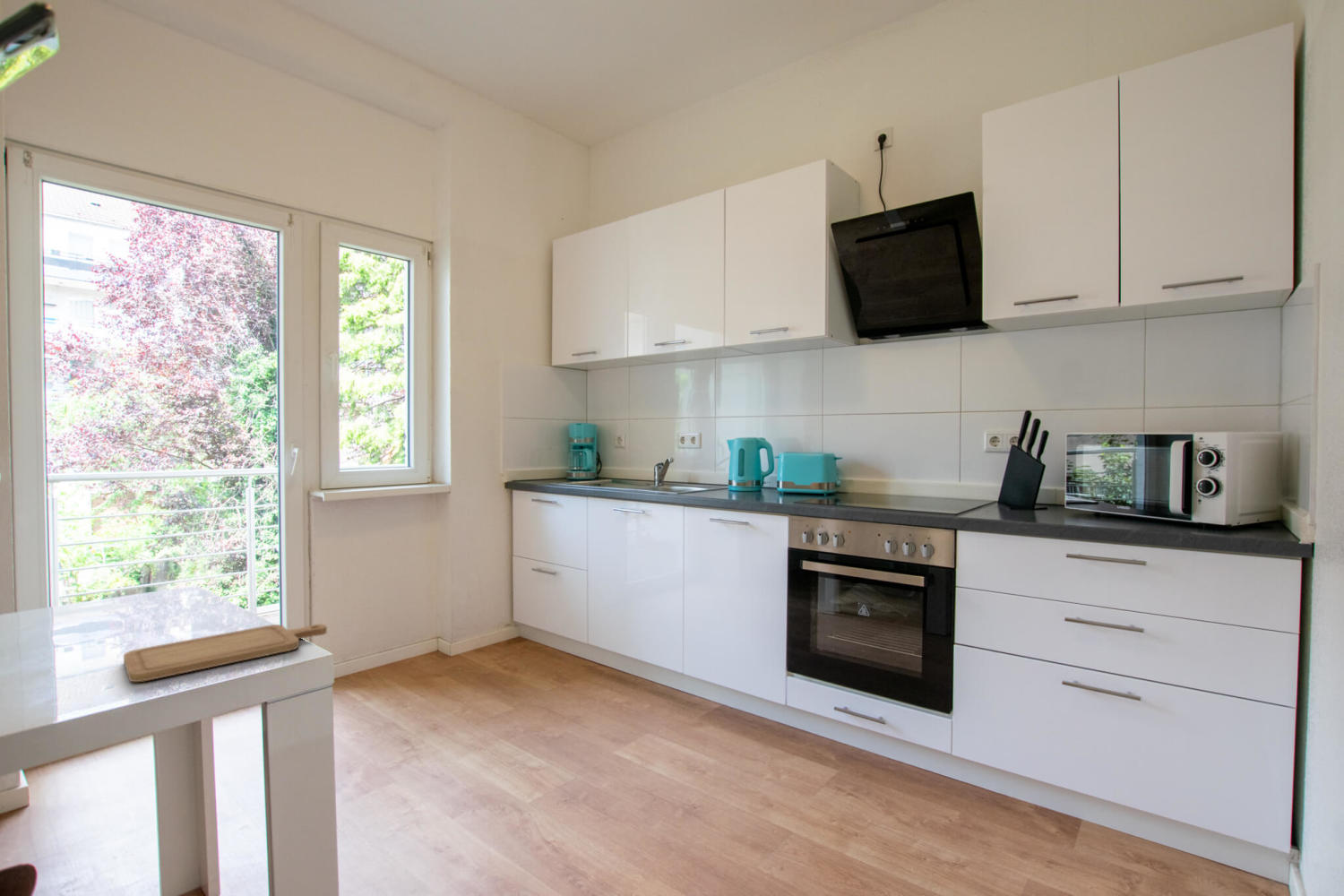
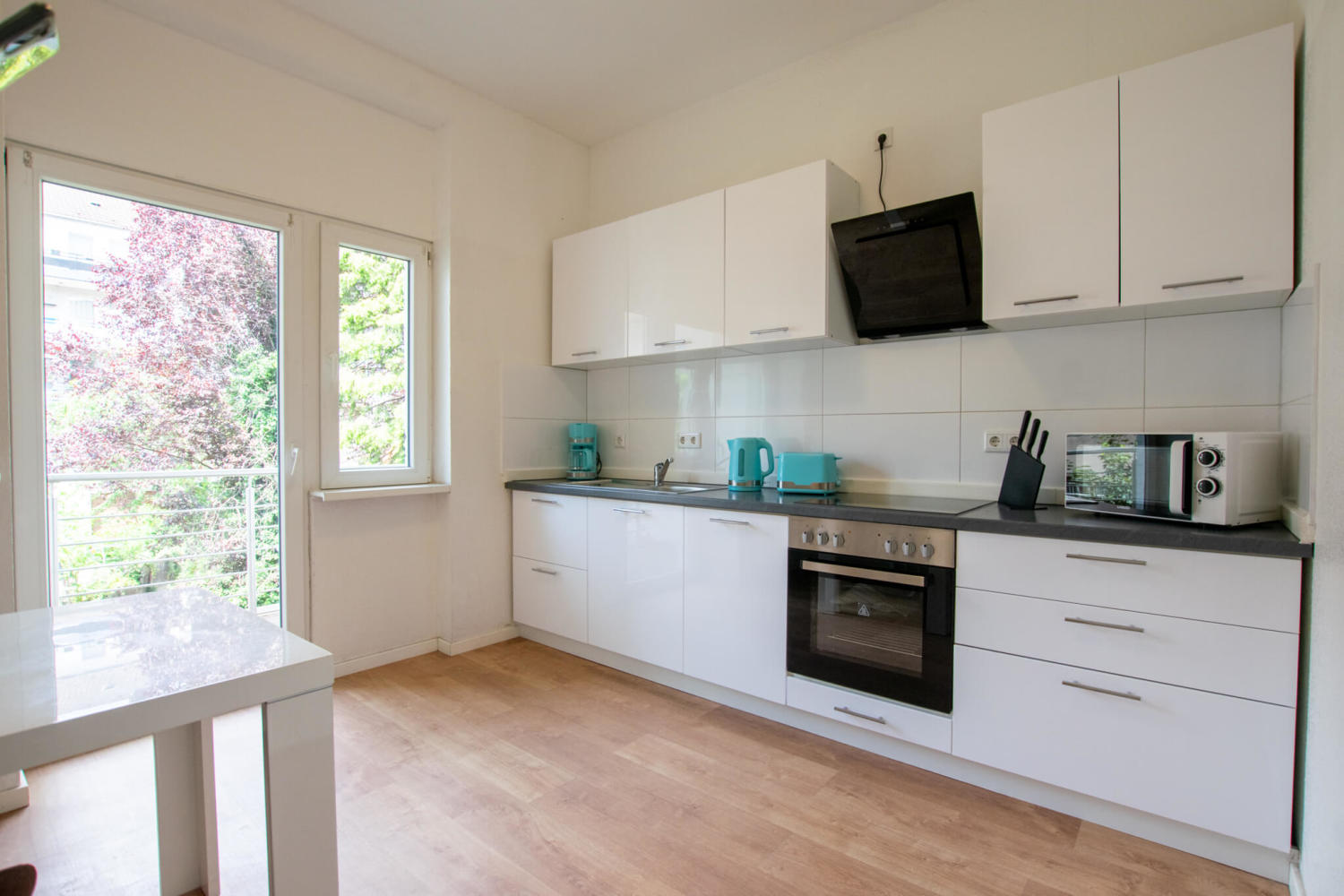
- chopping board [123,623,328,683]
